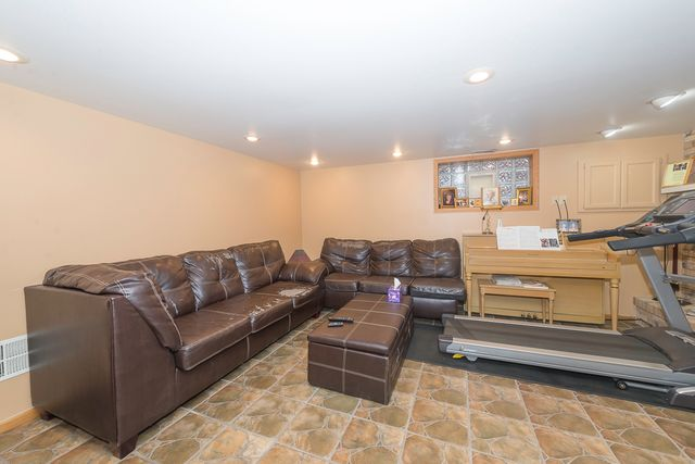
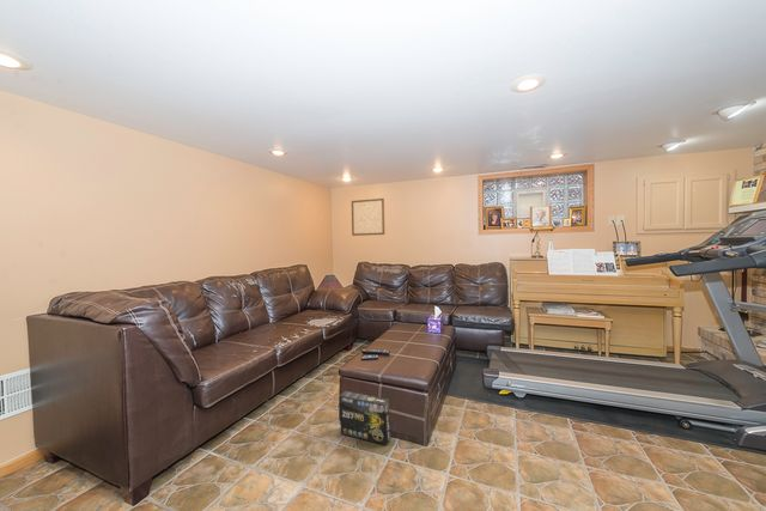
+ box [339,390,391,446]
+ wall art [351,197,385,237]
